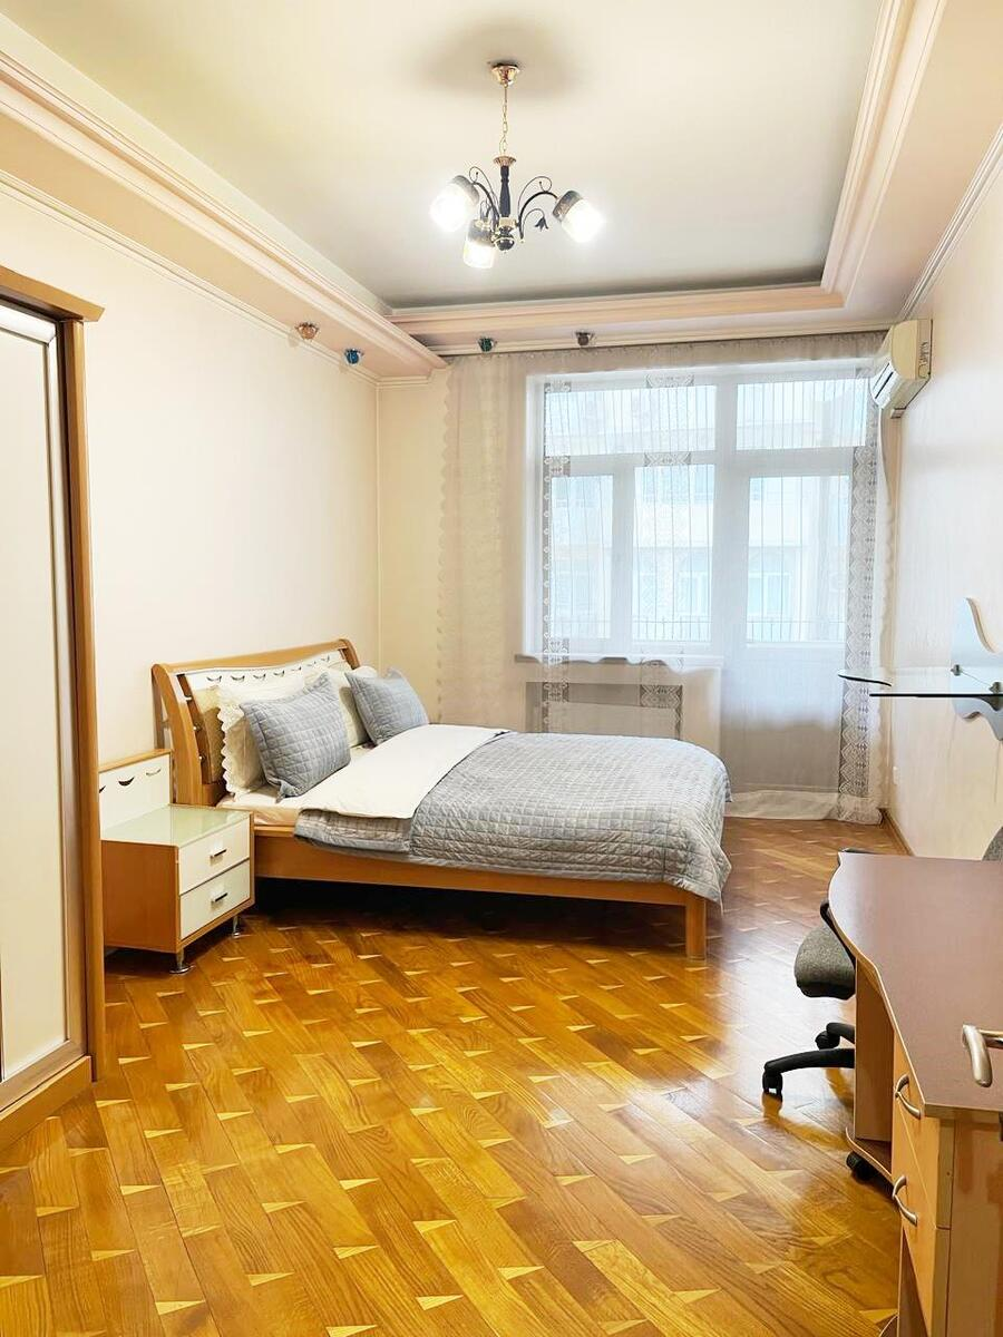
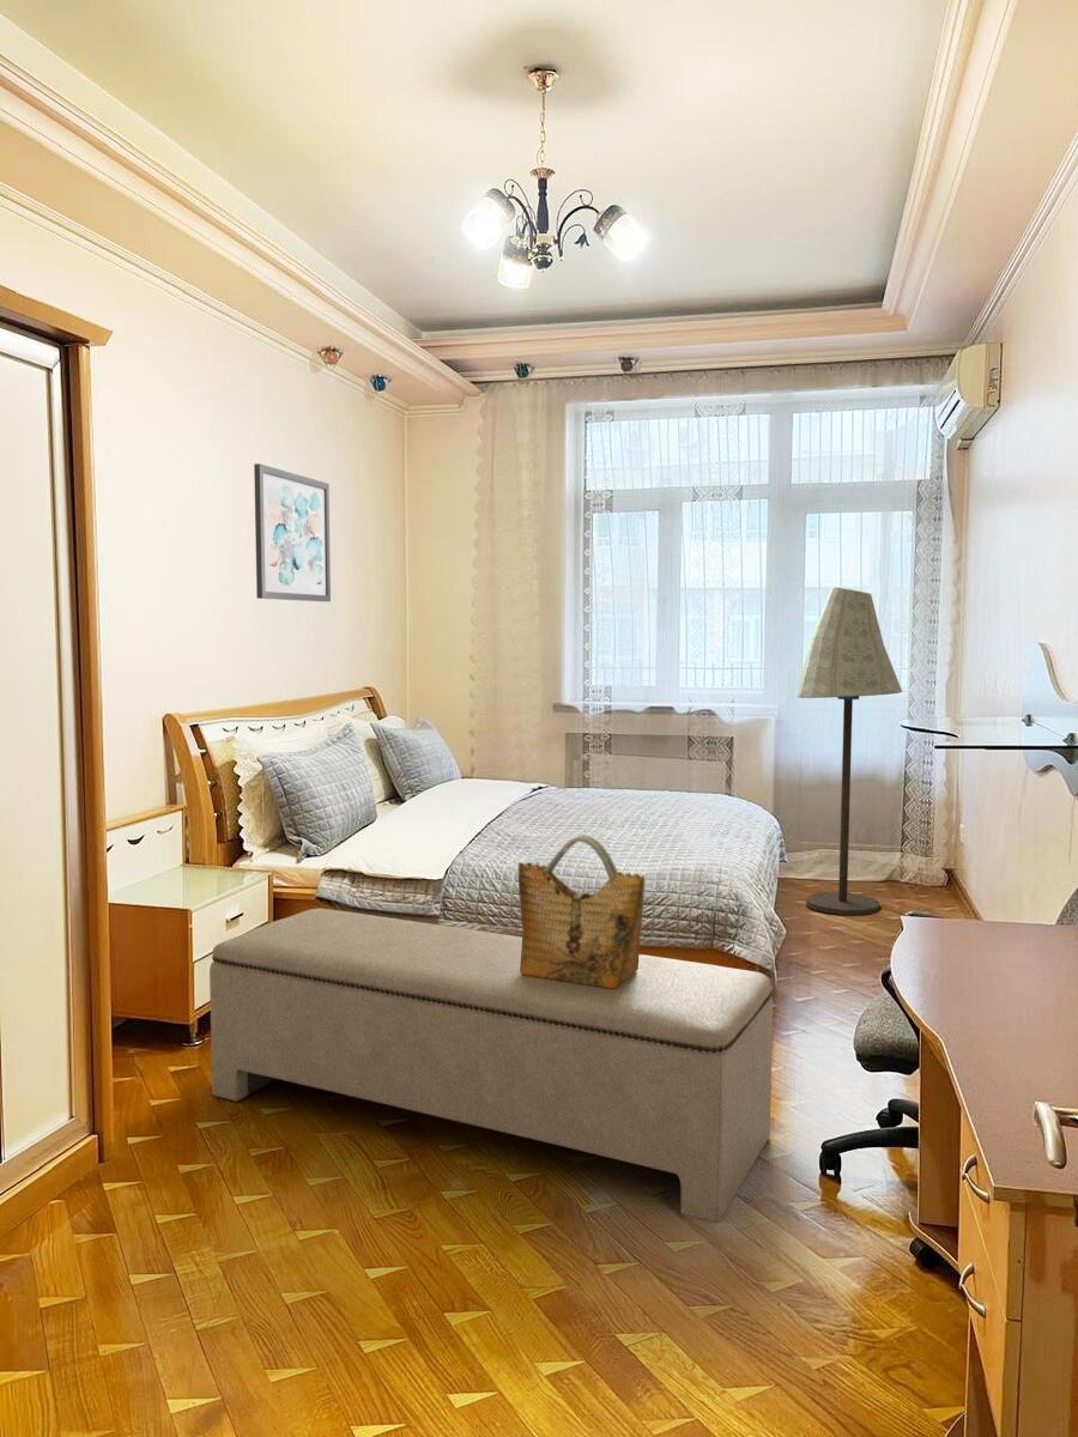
+ grocery bag [517,833,646,989]
+ wall art [253,462,332,602]
+ bench [208,908,774,1224]
+ floor lamp [794,586,903,916]
